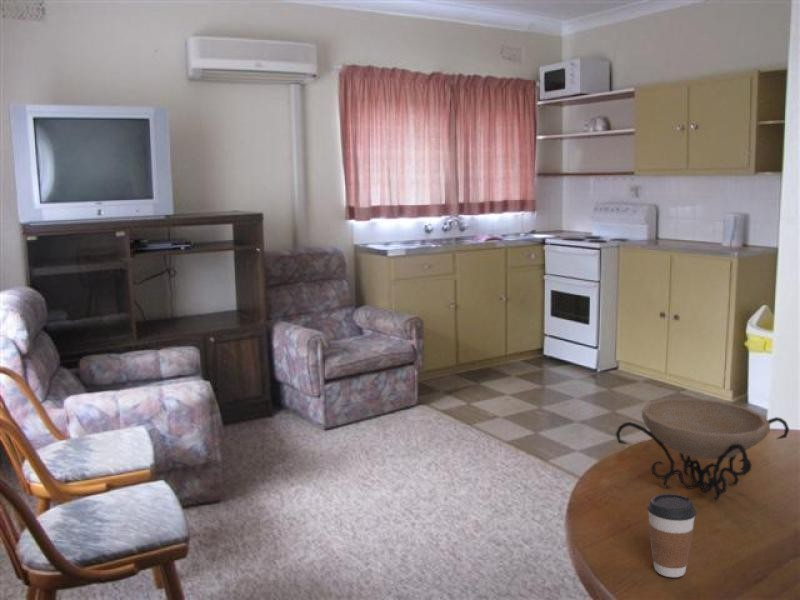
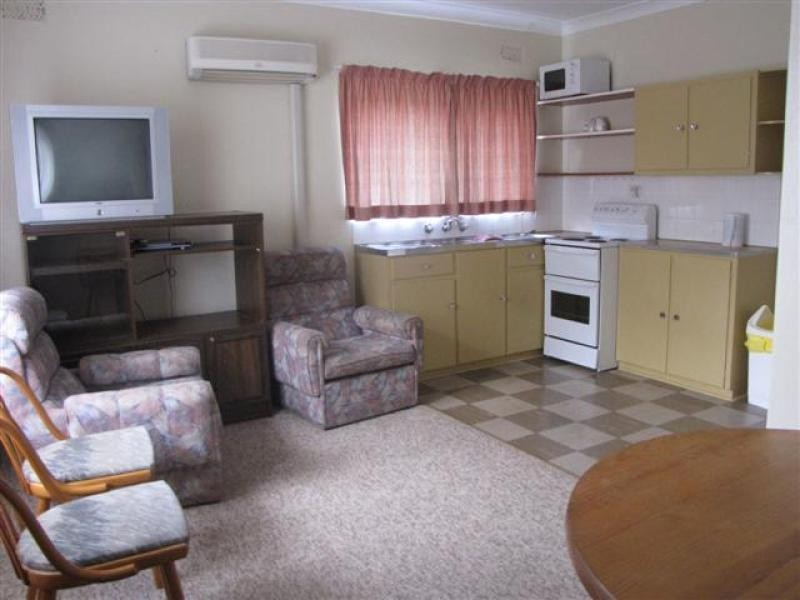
- decorative bowl [615,397,790,502]
- coffee cup [646,493,697,578]
